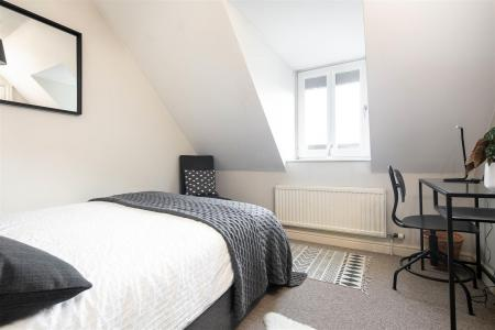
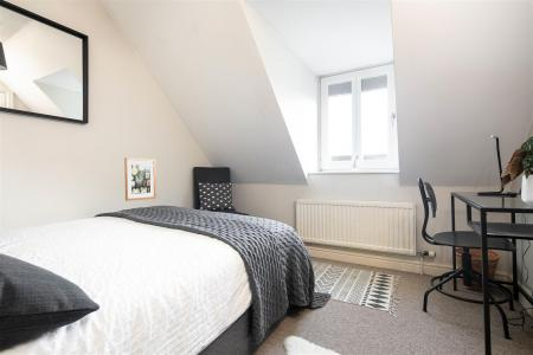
+ wall art [123,156,158,202]
